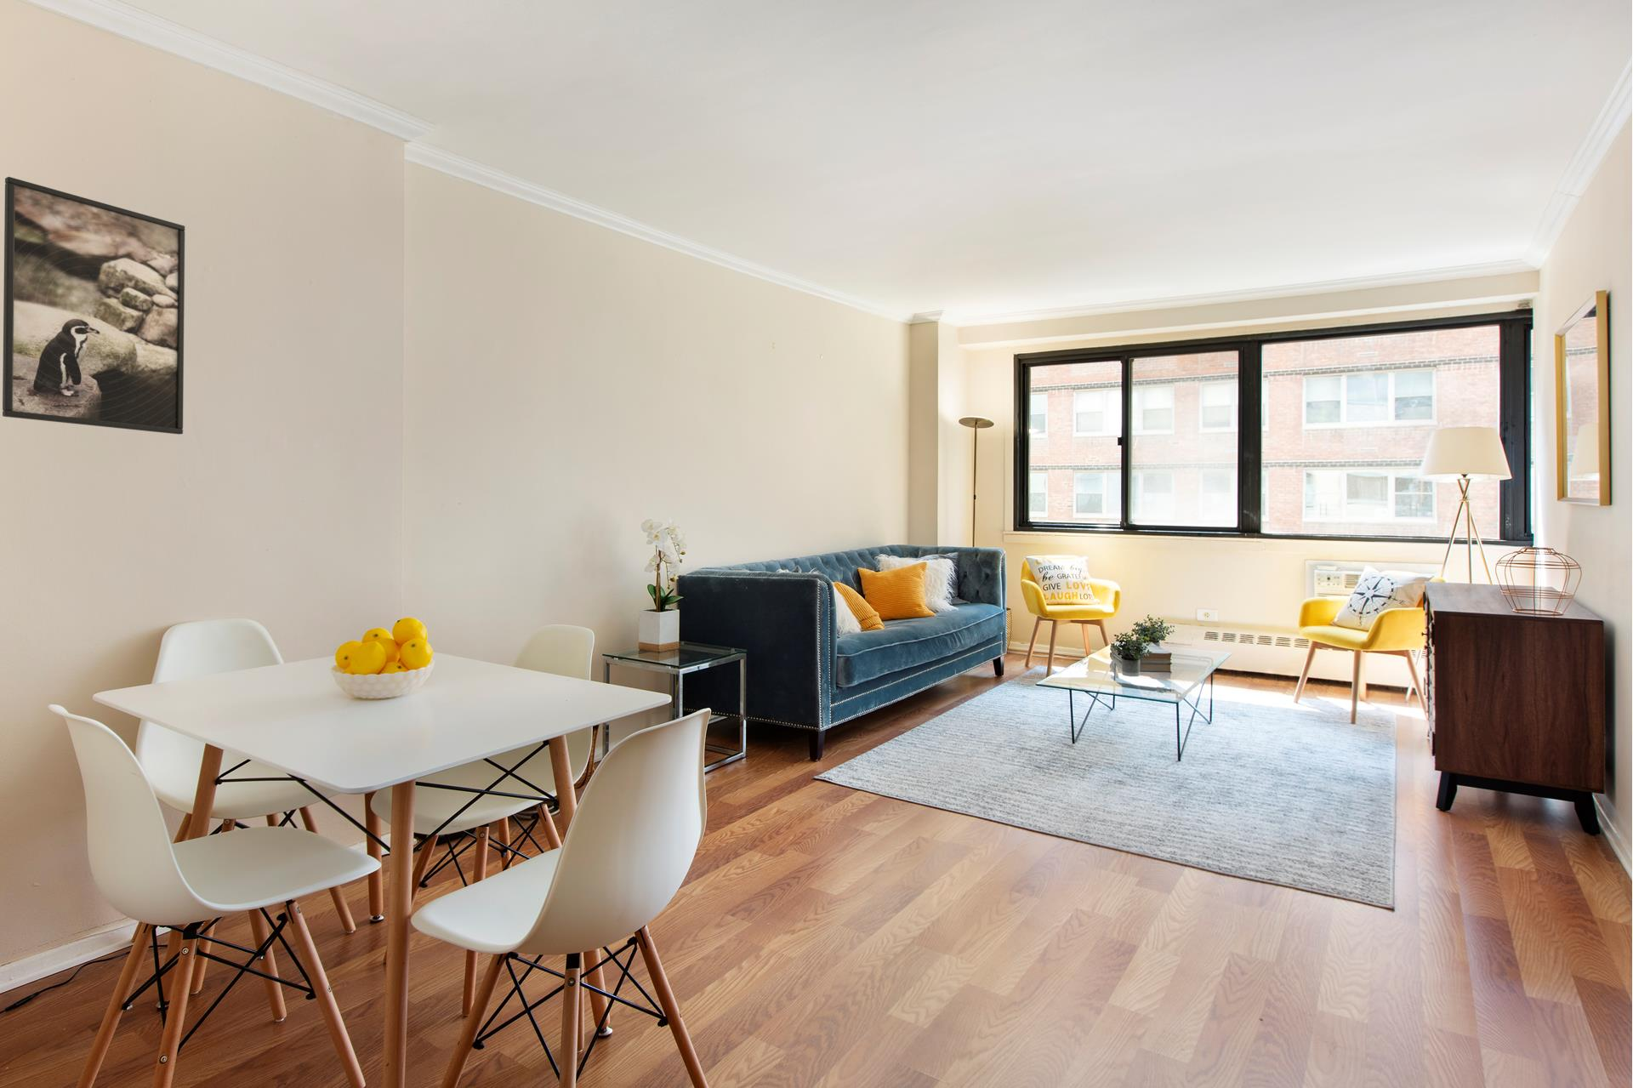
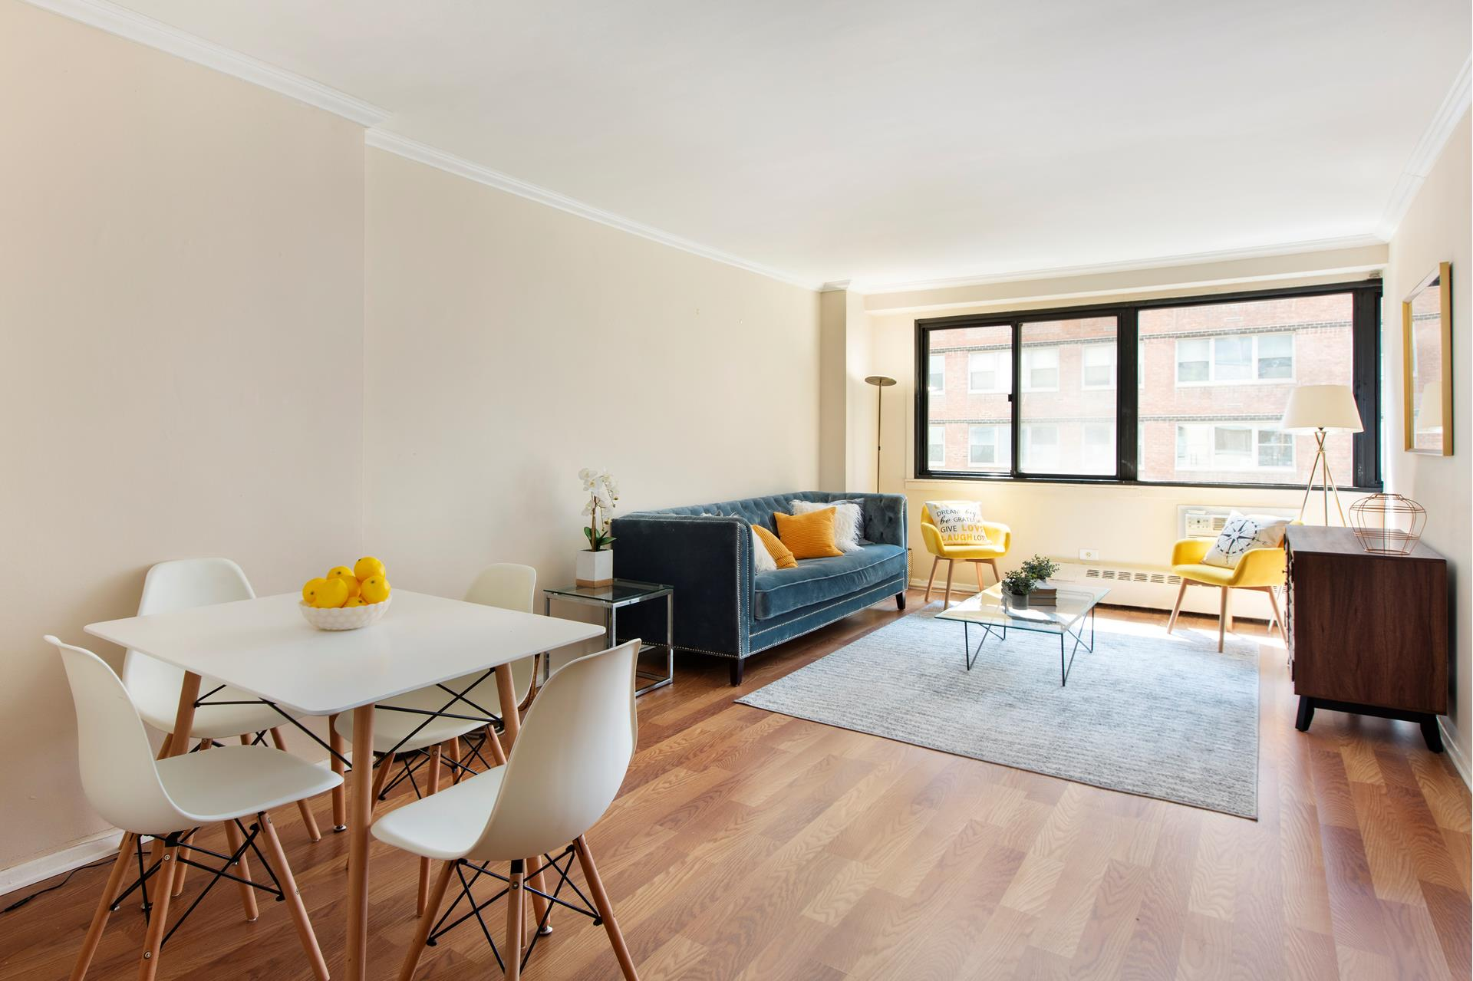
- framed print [1,176,186,436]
